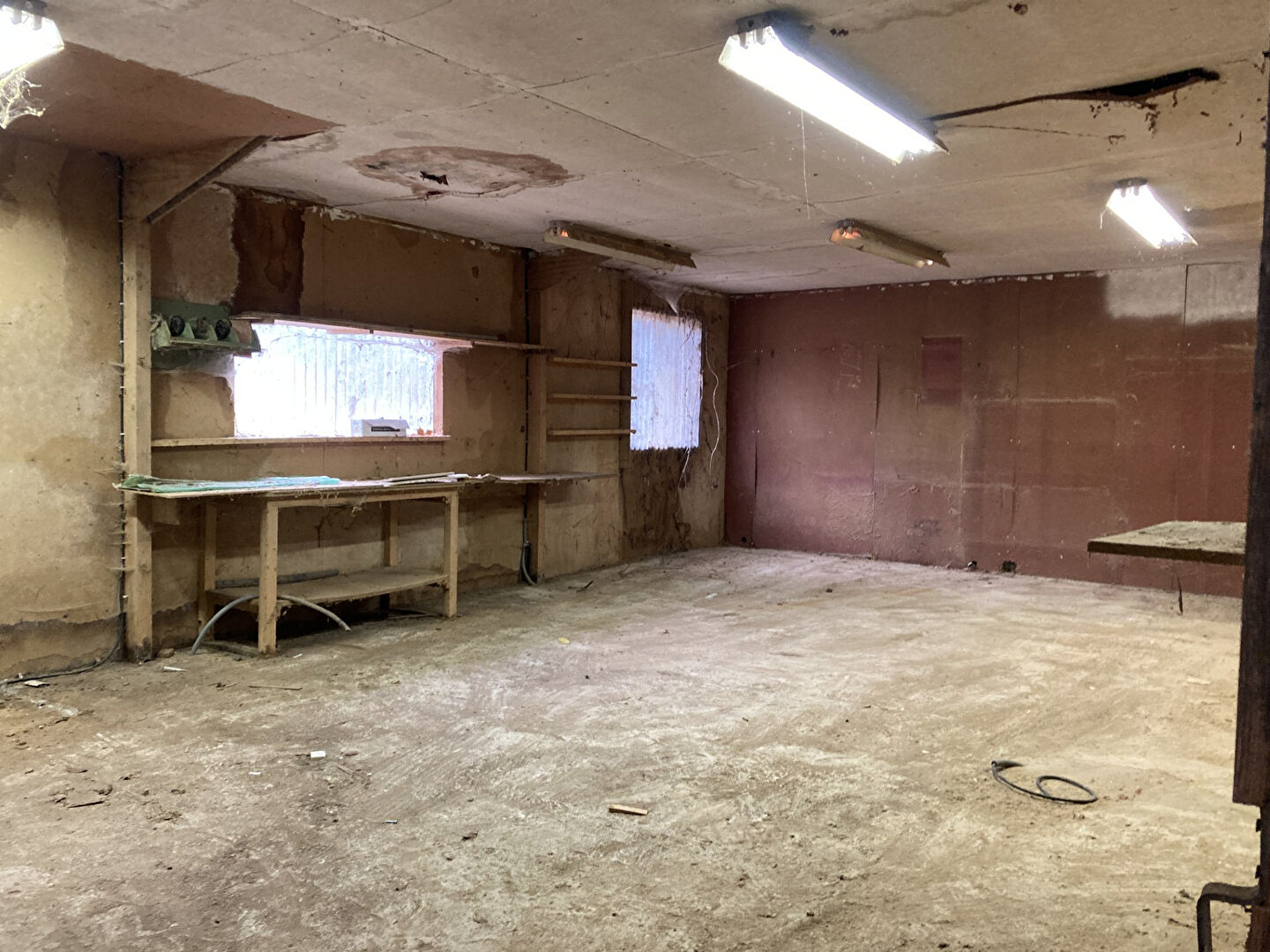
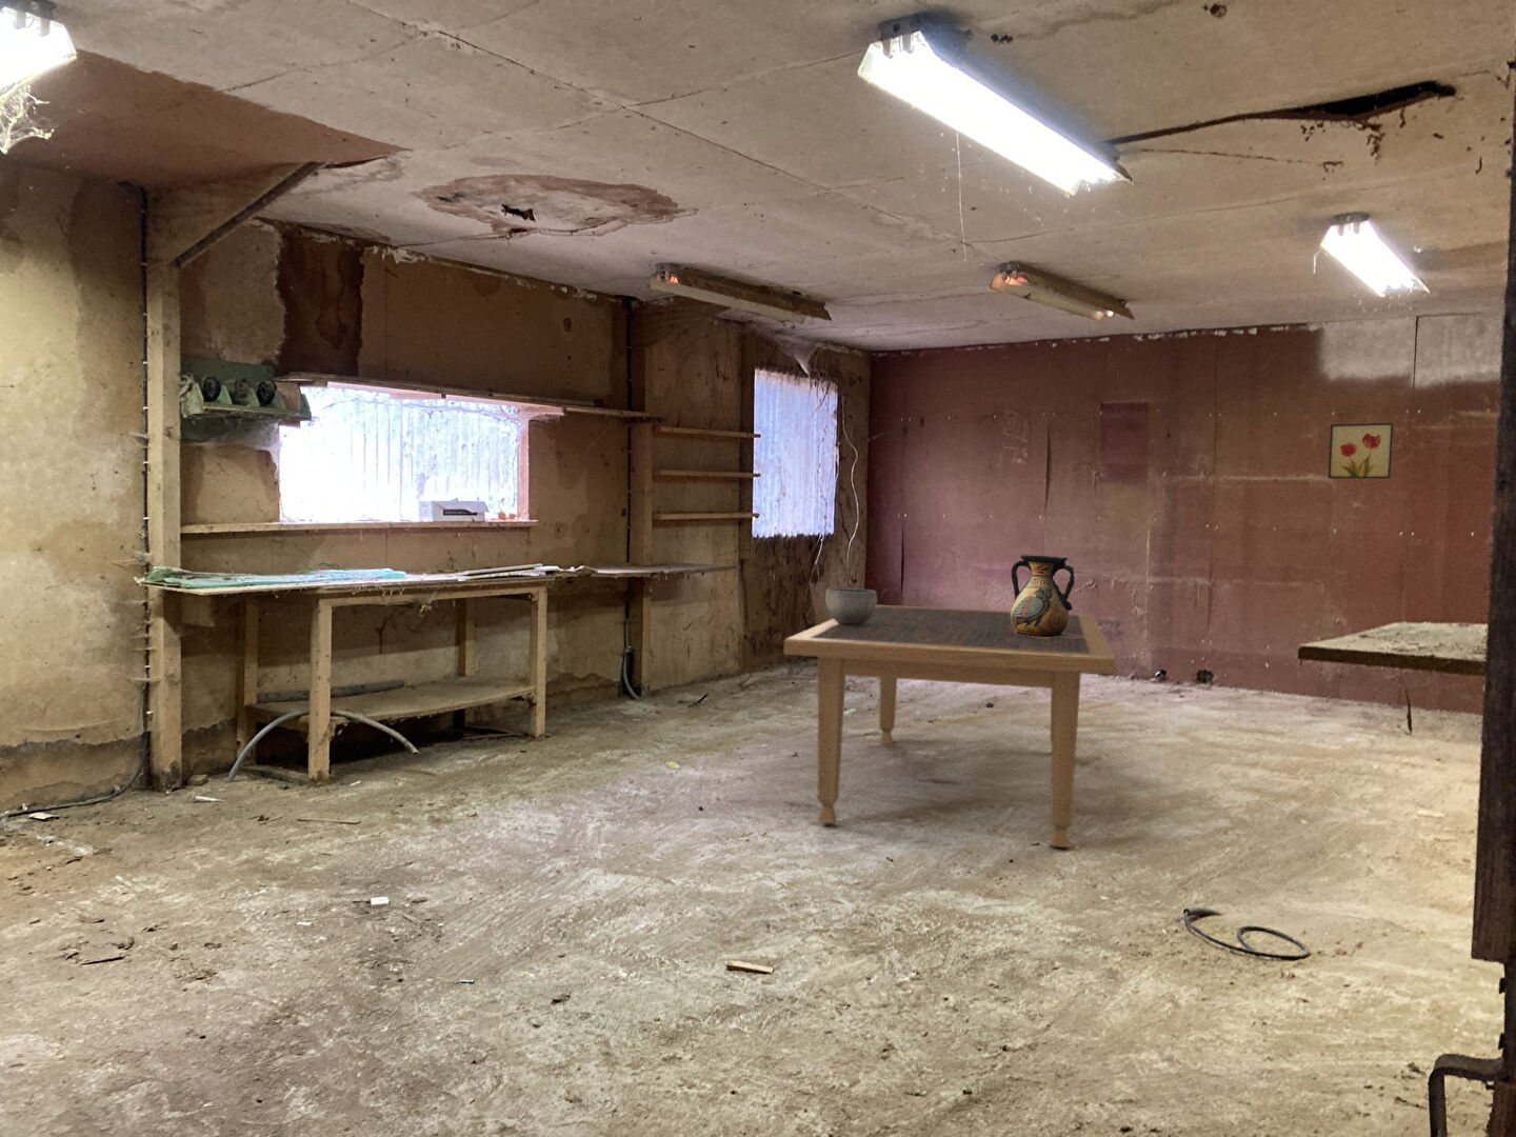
+ dining table [783,604,1117,848]
+ bowl [825,588,879,626]
+ wall art [1327,422,1394,479]
+ vase [1010,554,1085,639]
